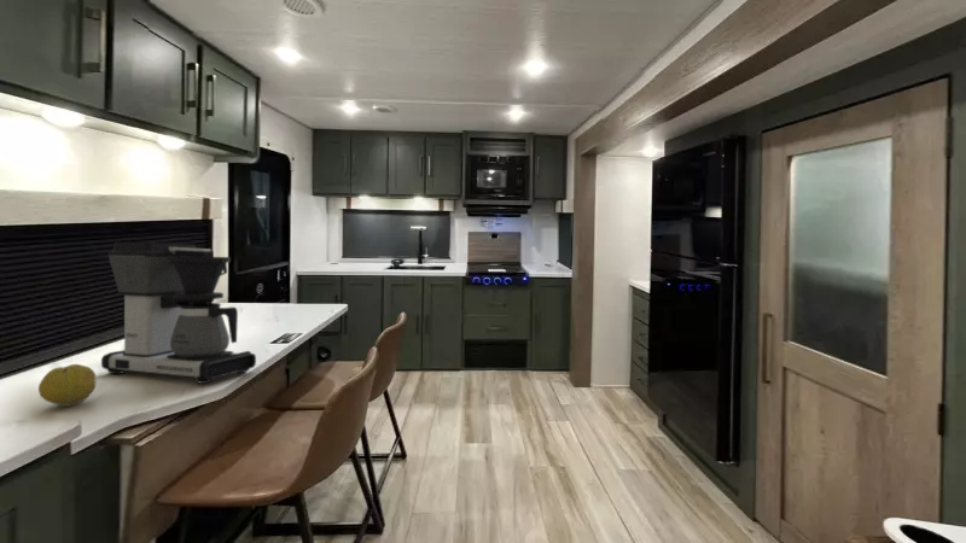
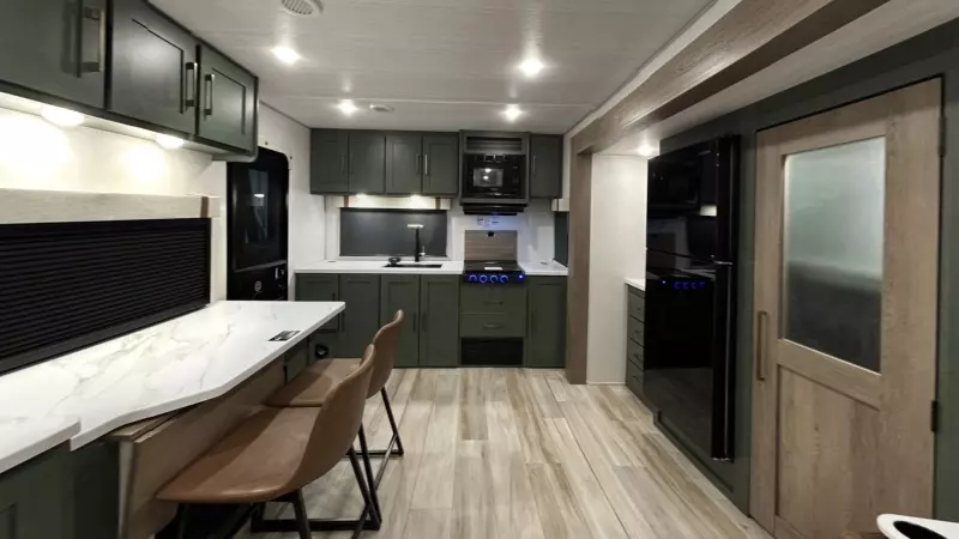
- fruit [37,363,97,408]
- coffee maker [100,241,257,385]
